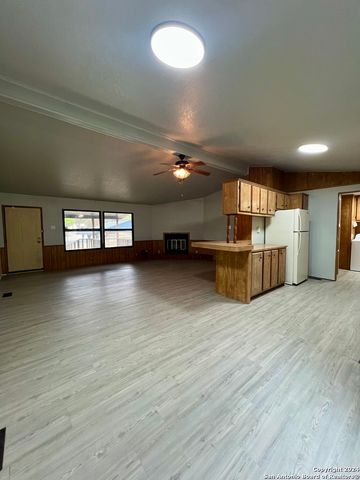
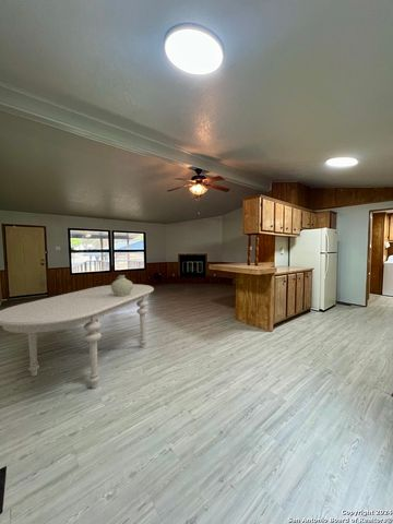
+ ceramic jug [110,274,133,297]
+ dining table [0,283,155,390]
